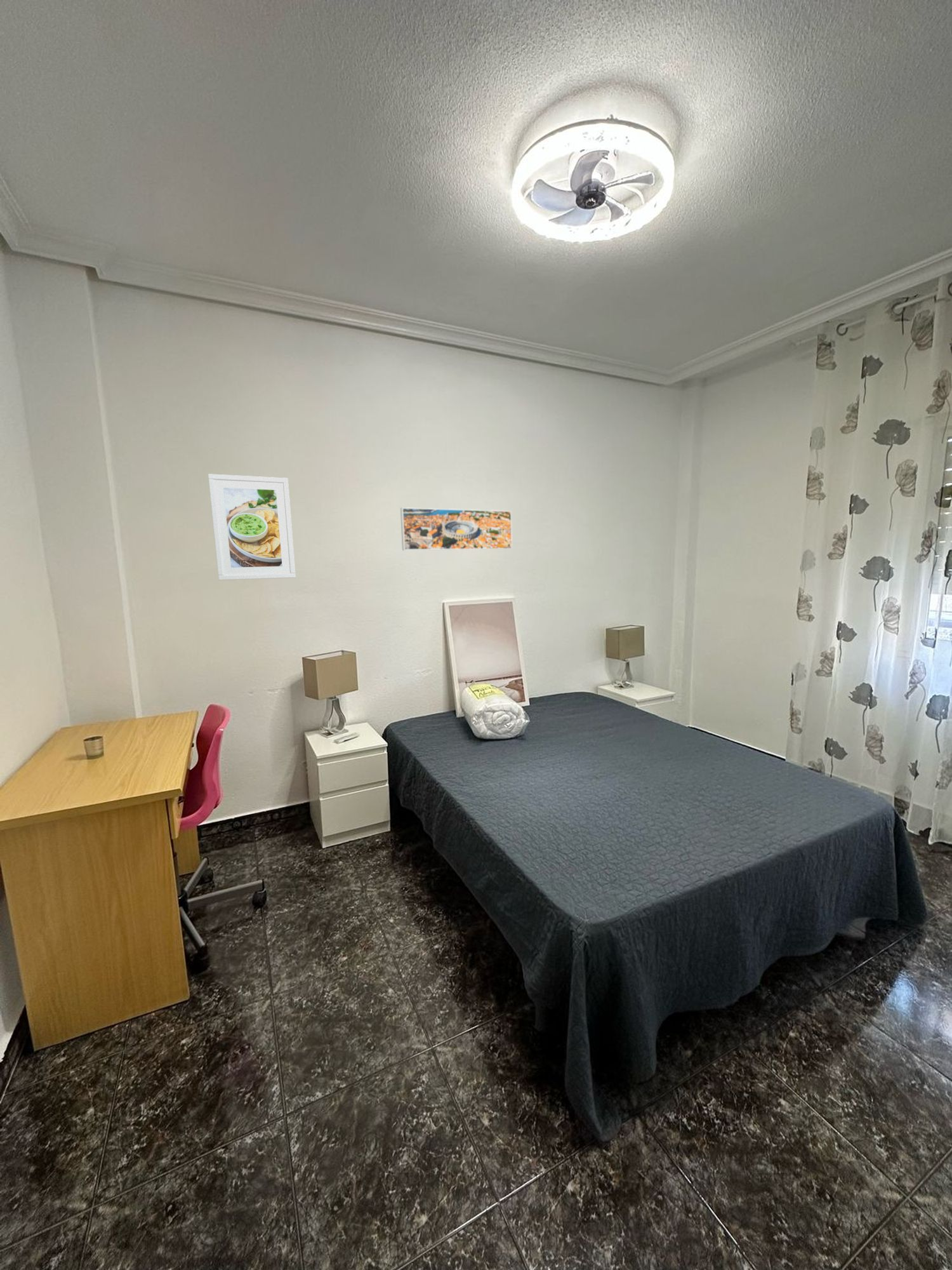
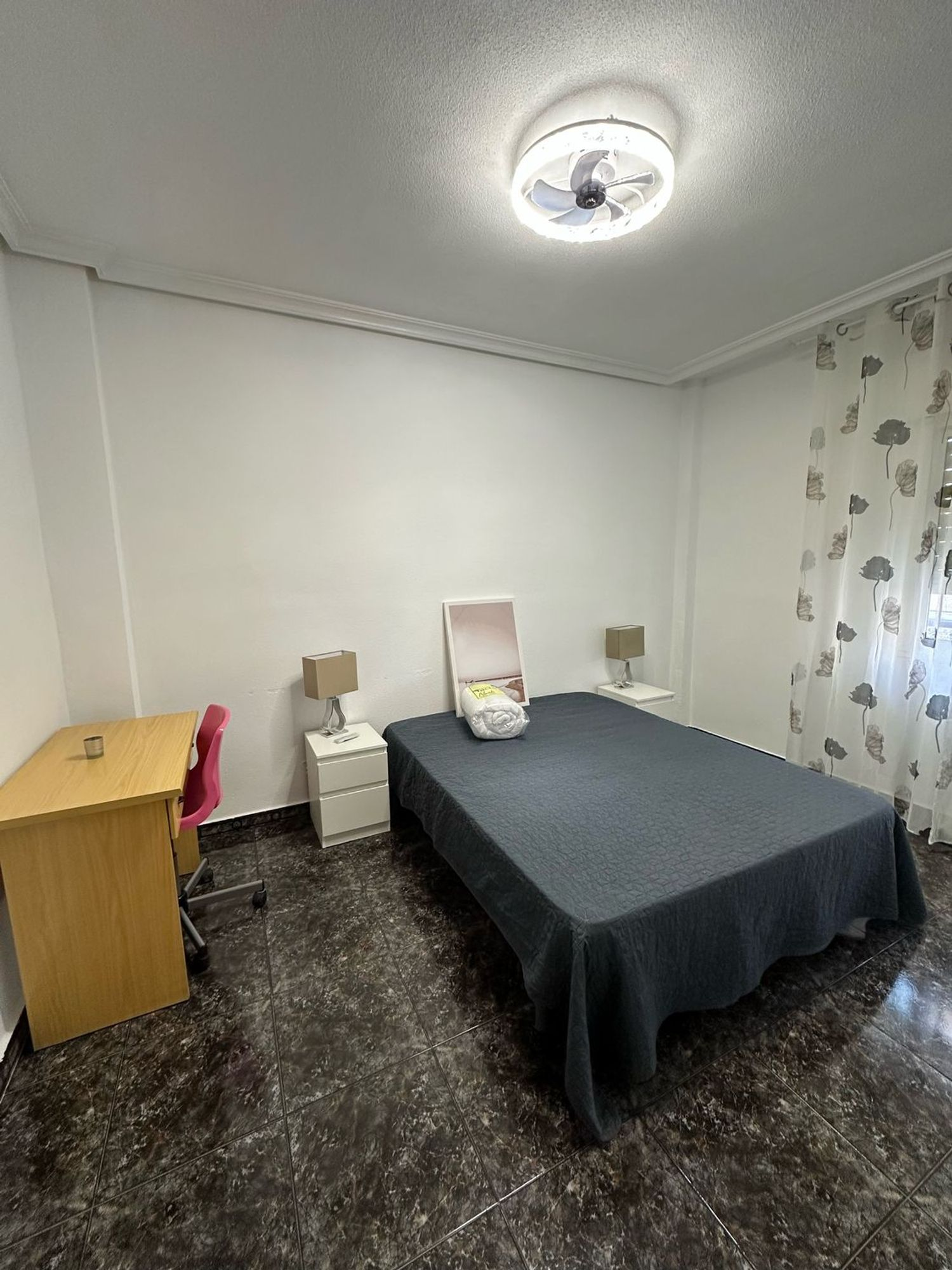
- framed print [208,473,296,581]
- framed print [400,507,513,551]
